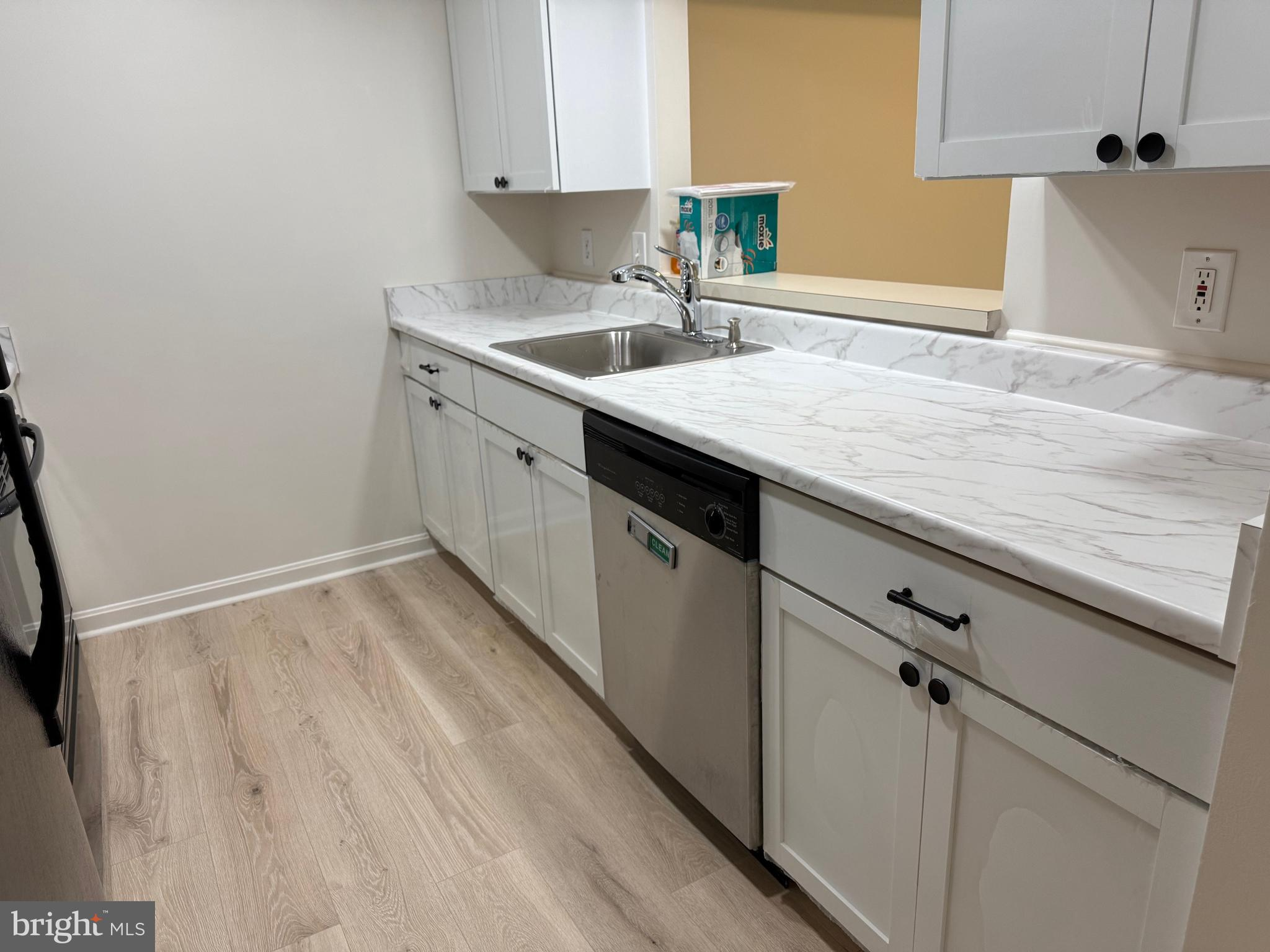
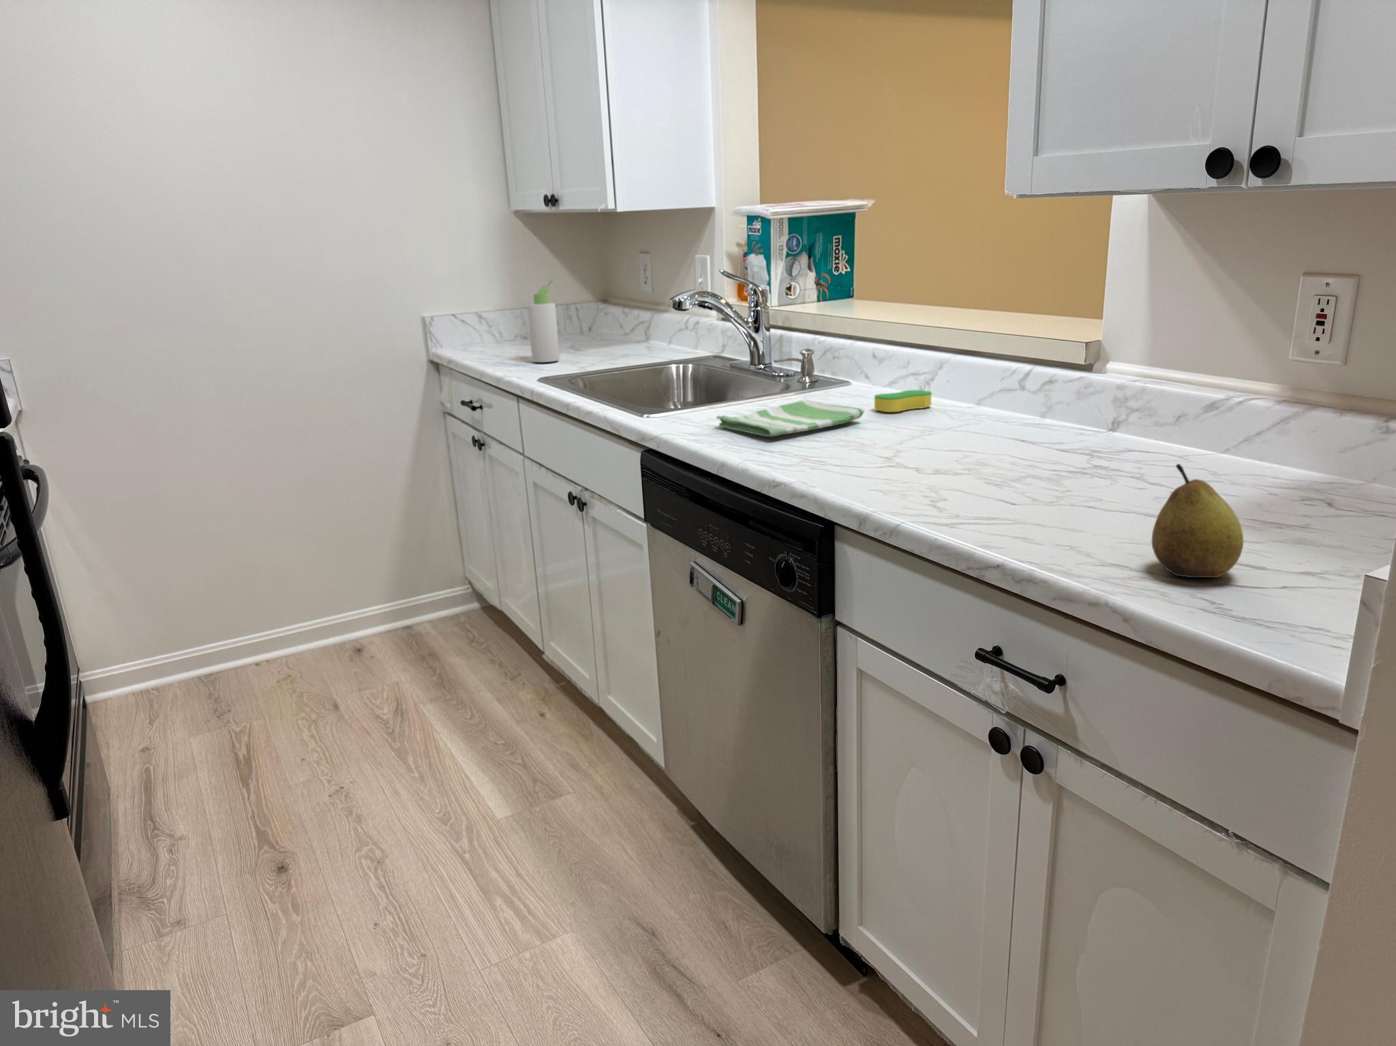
+ sponge [874,390,932,413]
+ bottle [527,279,561,363]
+ dish towel [716,399,865,437]
+ fruit [1151,463,1244,578]
